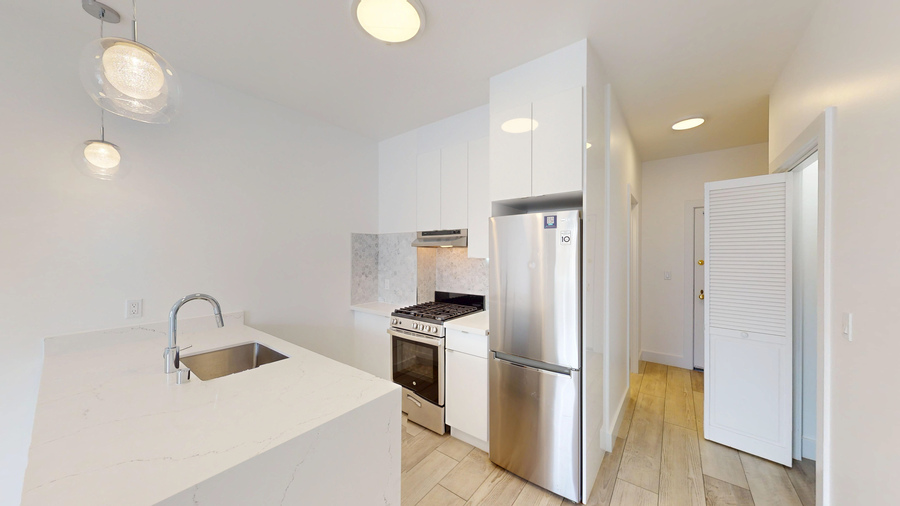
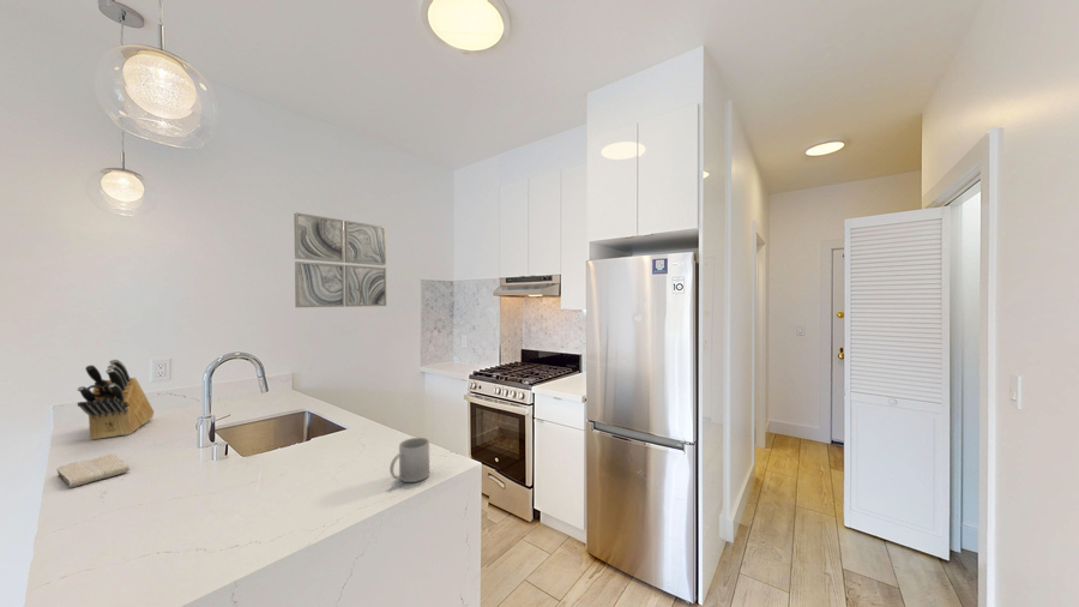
+ mug [388,437,430,483]
+ washcloth [55,453,131,488]
+ knife block [76,359,155,440]
+ wall art [293,211,387,308]
